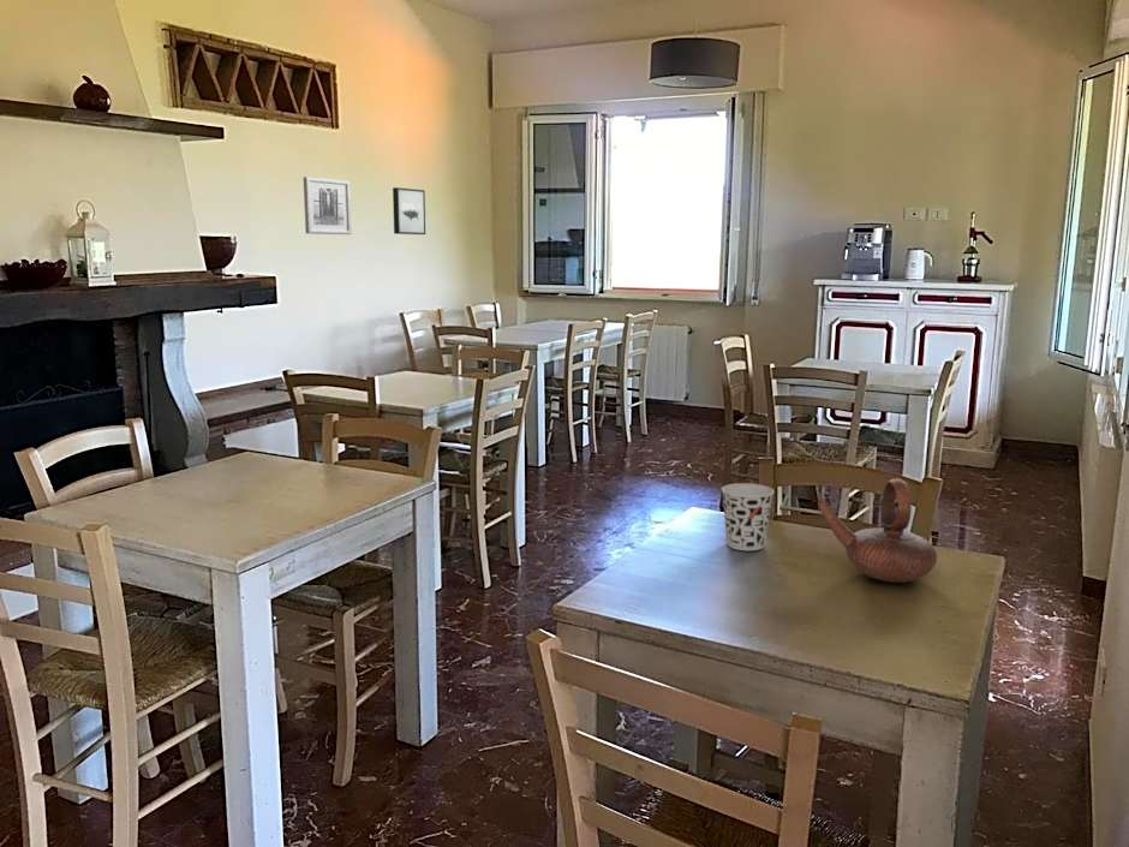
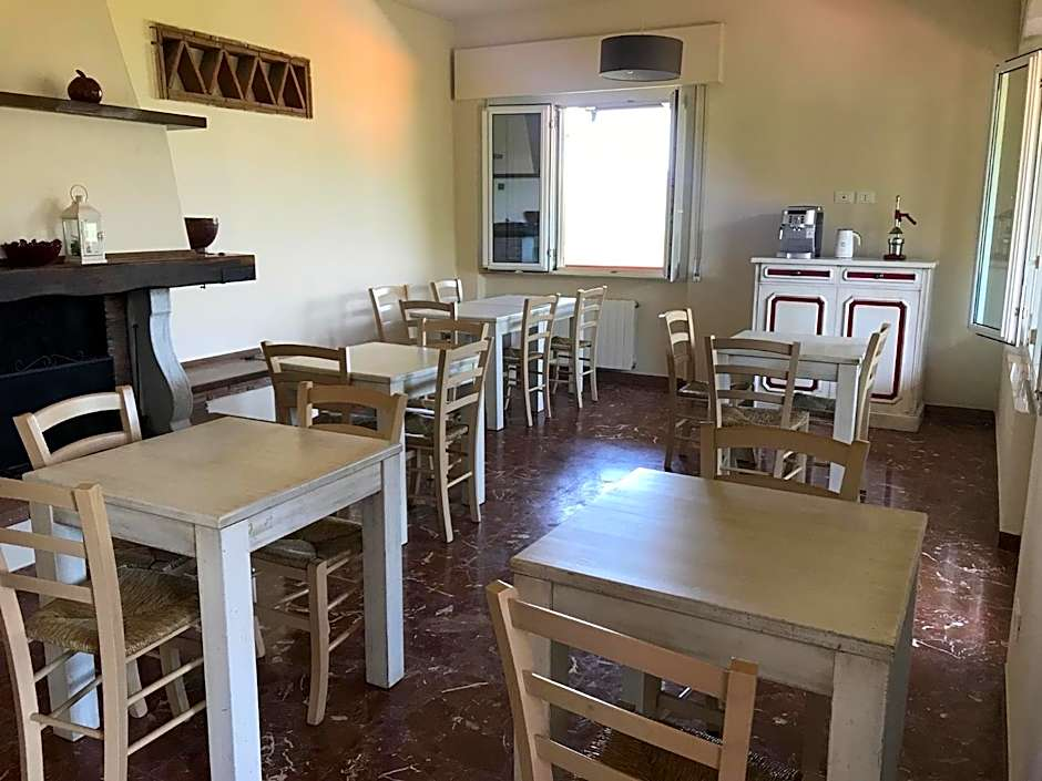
- cup [721,482,775,551]
- wall art [392,186,426,235]
- teapot [817,478,938,584]
- wall art [303,175,353,235]
